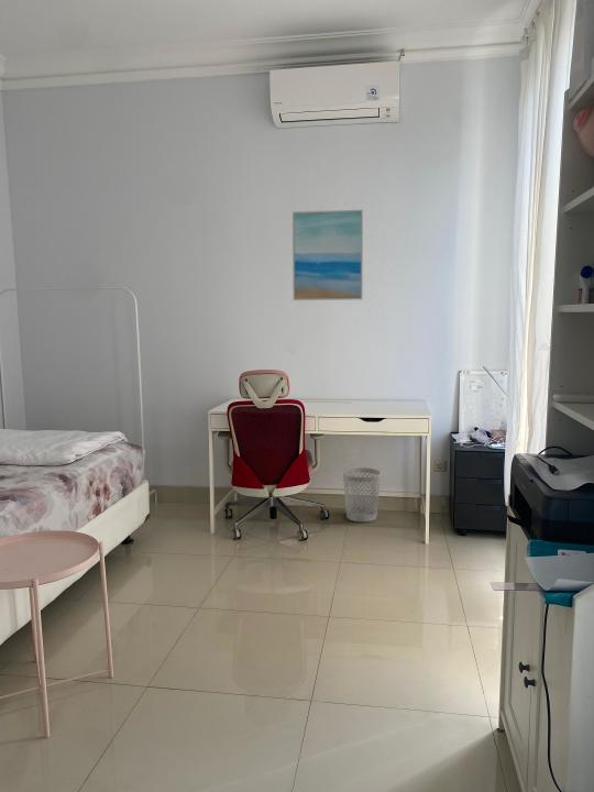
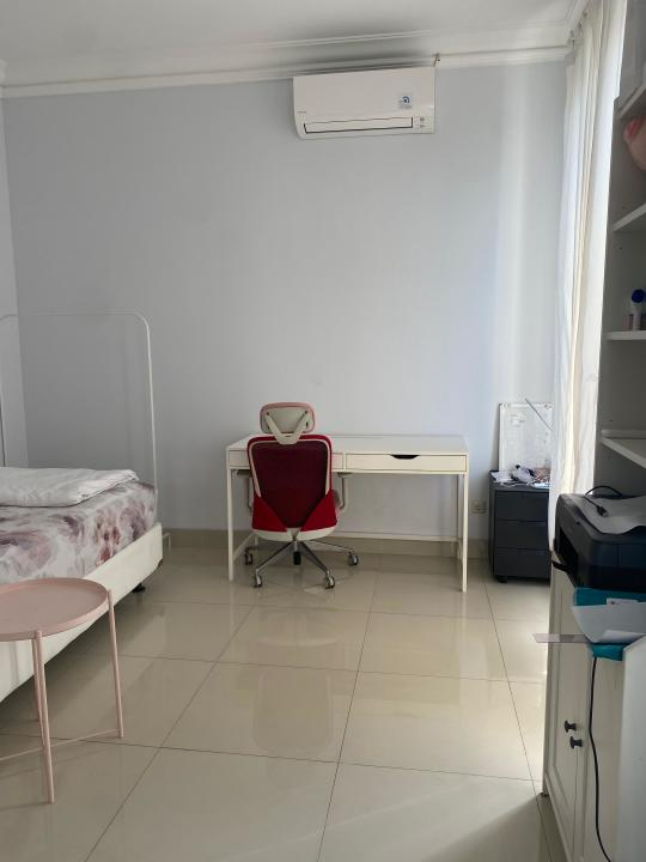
- wall art [292,209,364,301]
- wastebasket [342,466,382,522]
